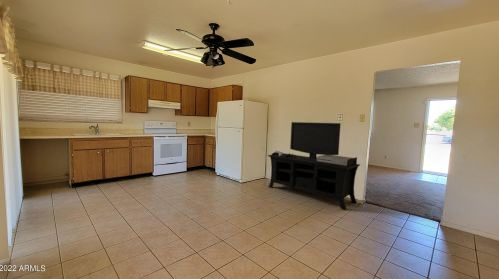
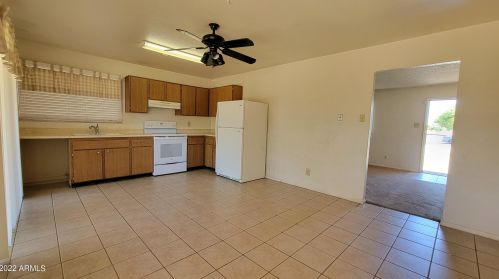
- media console [267,121,361,211]
